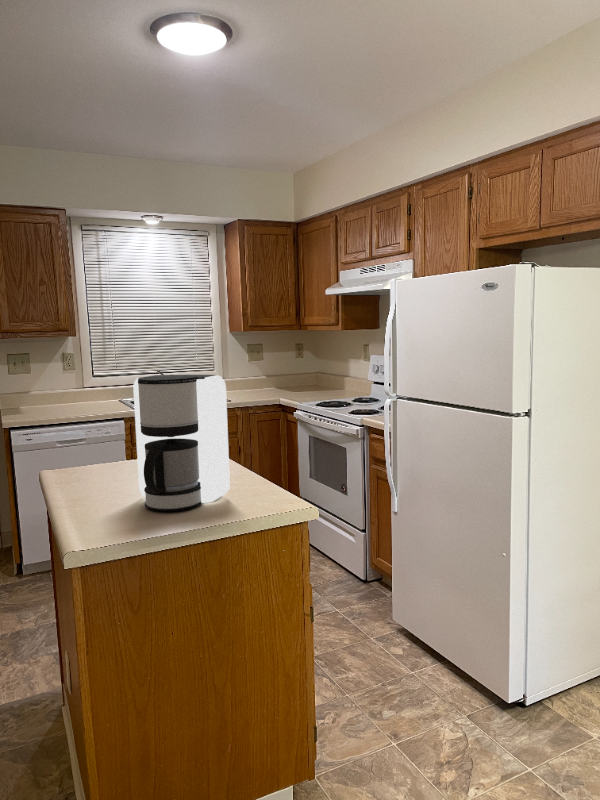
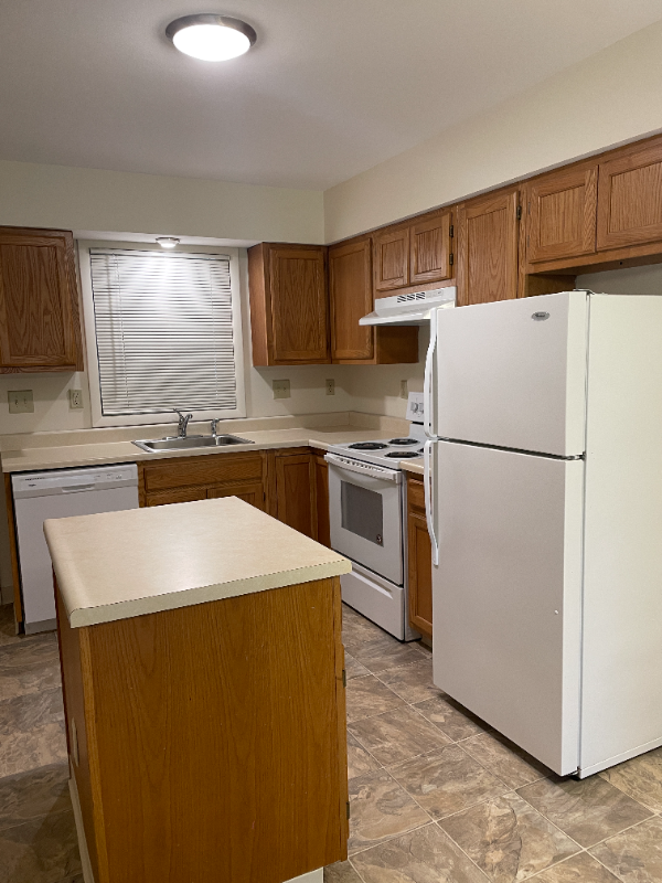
- coffee maker [132,374,231,512]
